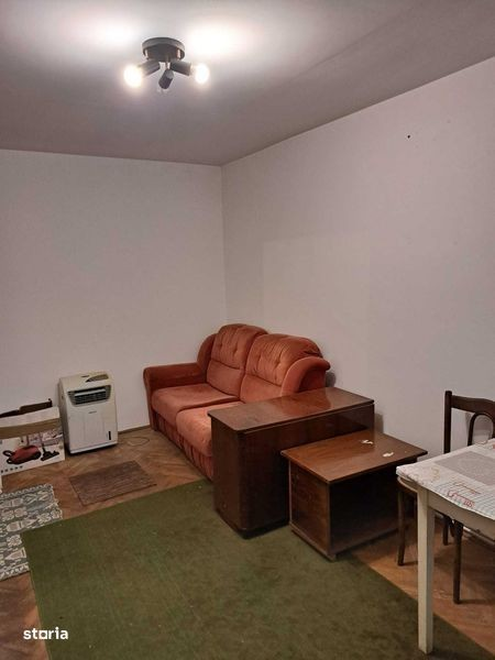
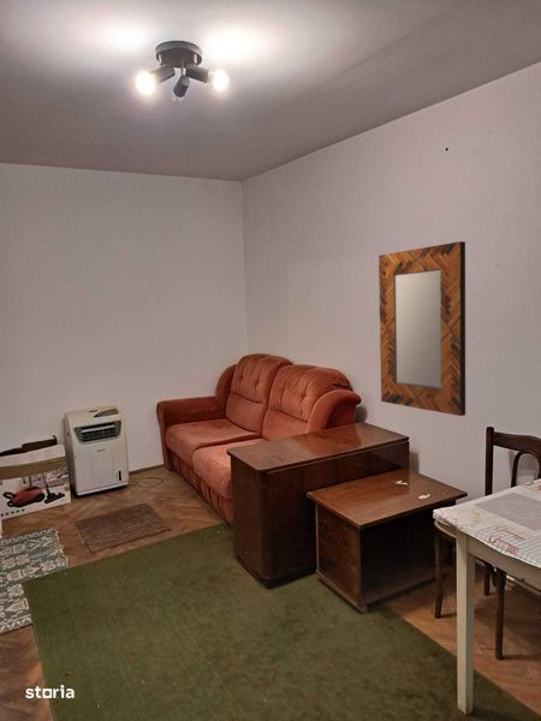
+ home mirror [377,240,466,417]
